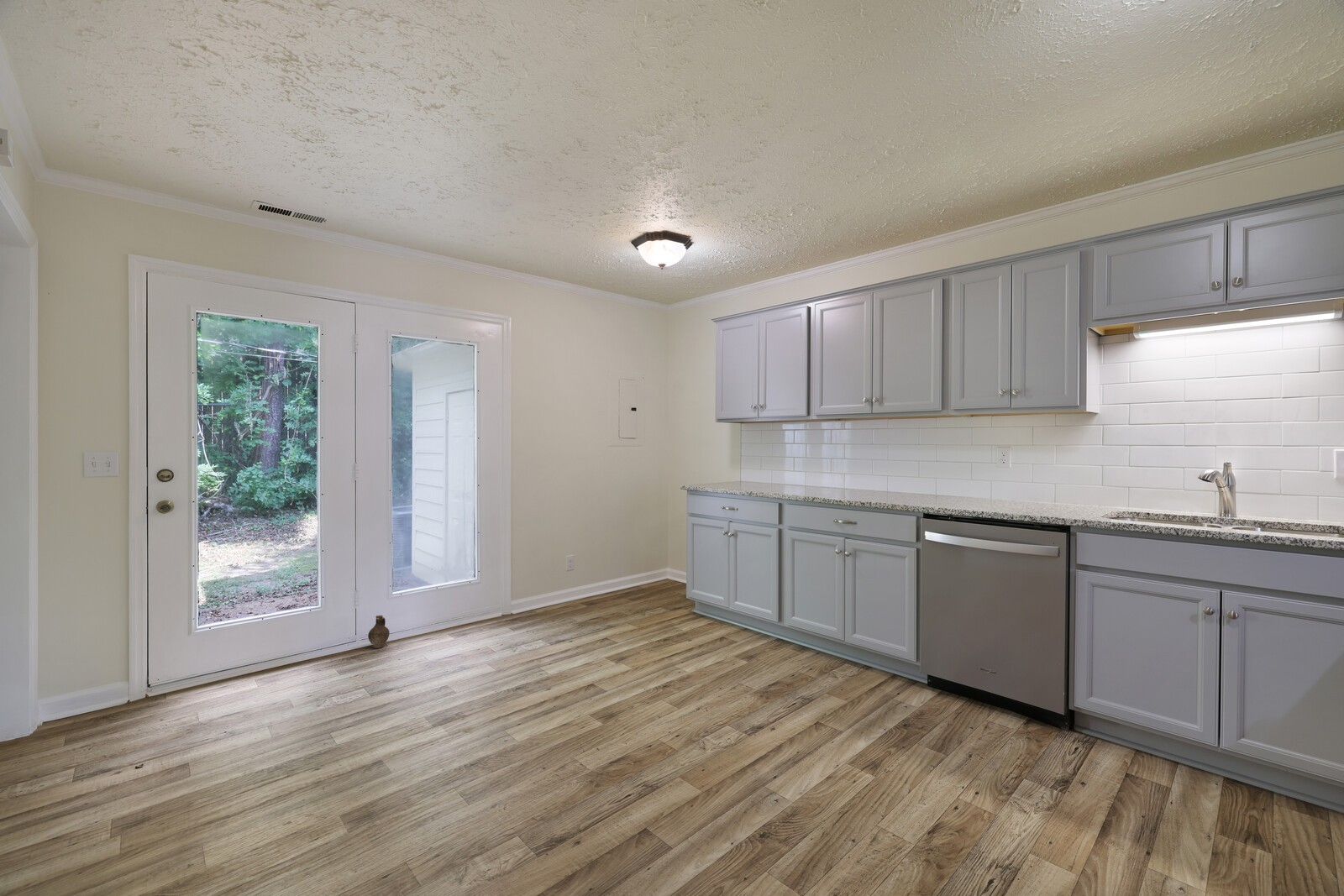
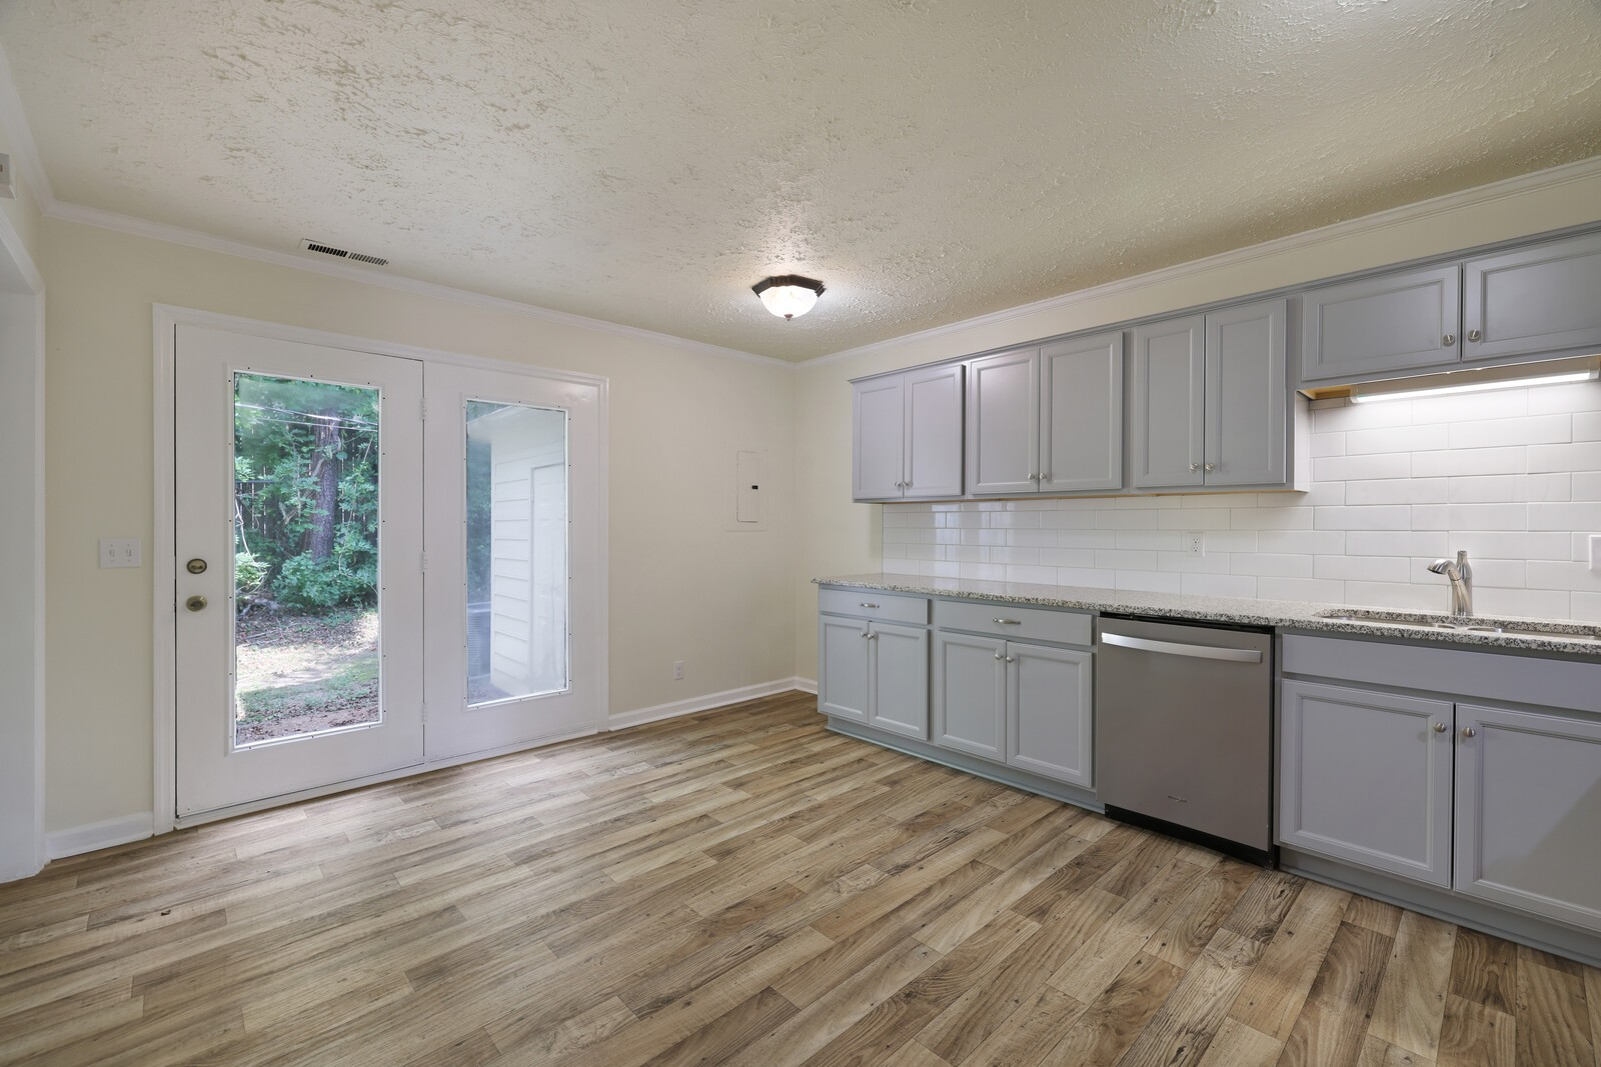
- ceramic jug [367,615,391,649]
